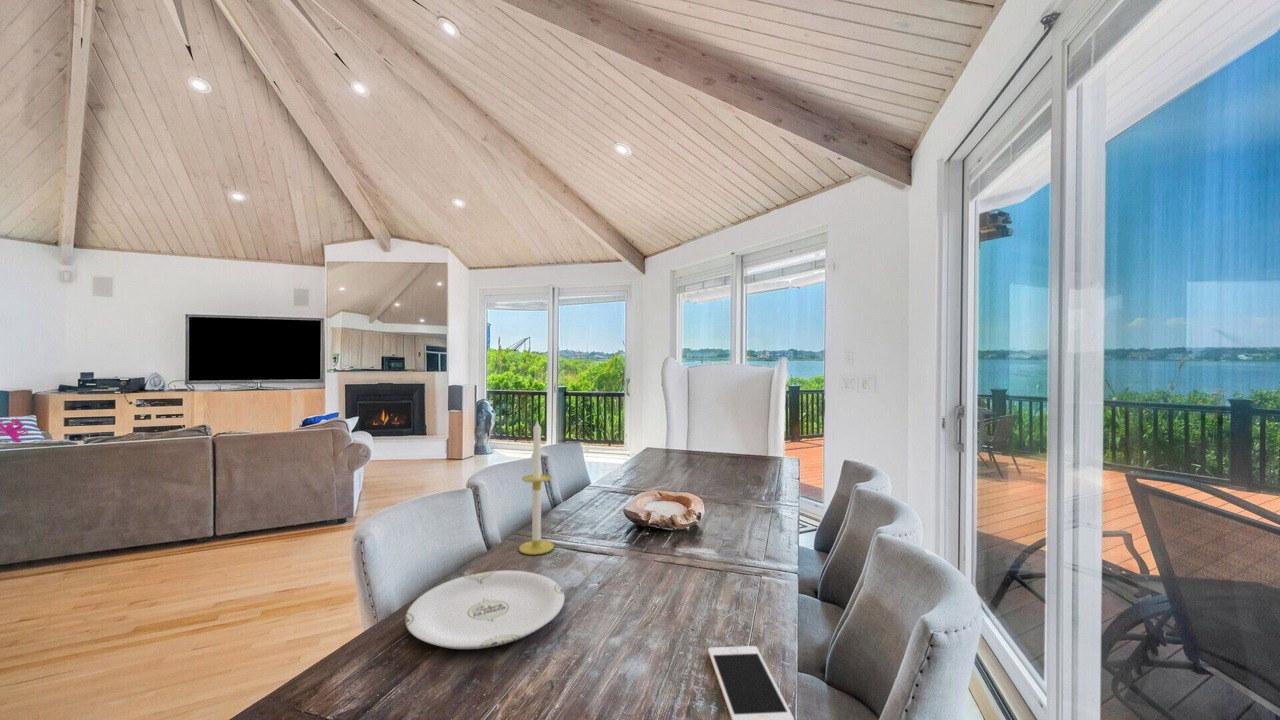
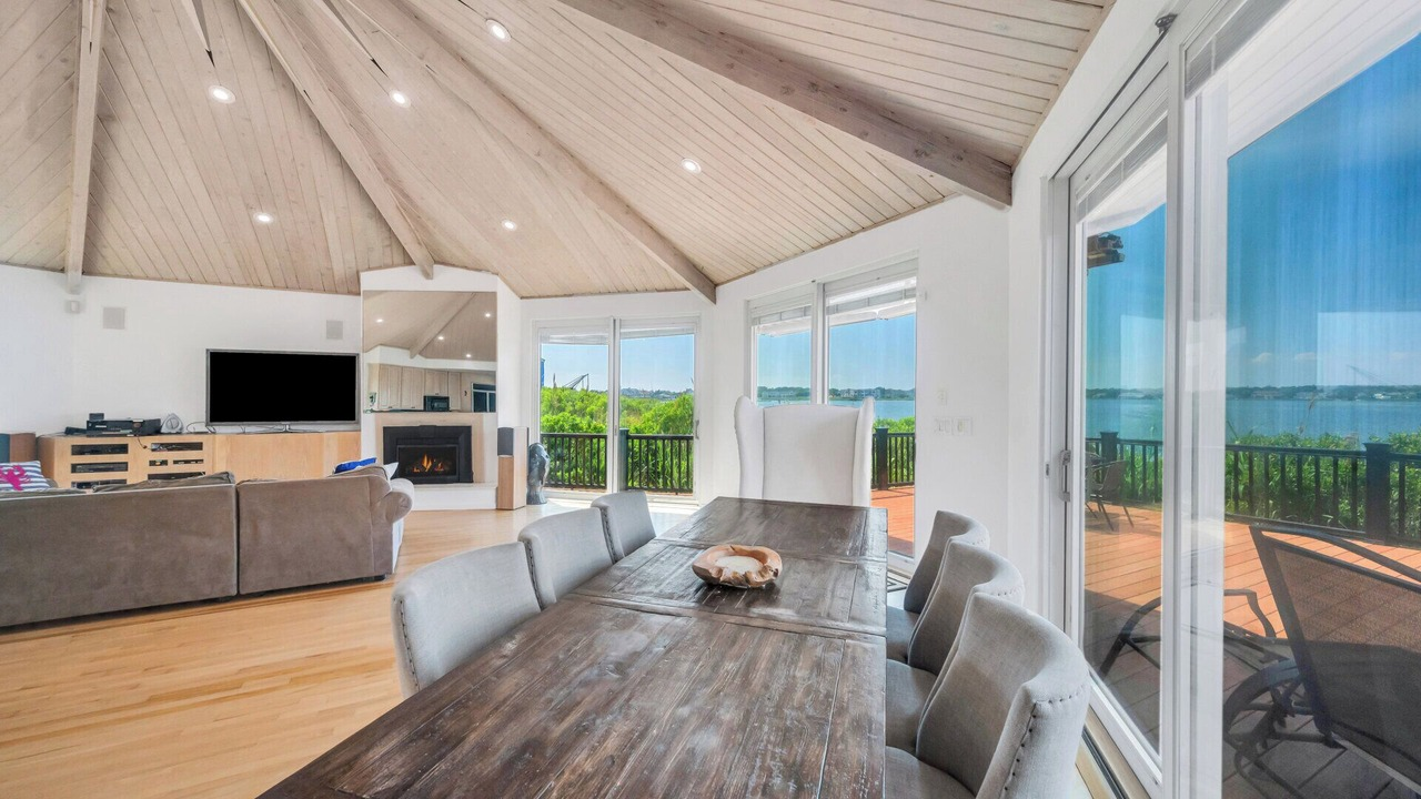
- plate [404,570,566,650]
- candle [518,419,555,556]
- cell phone [707,645,795,720]
